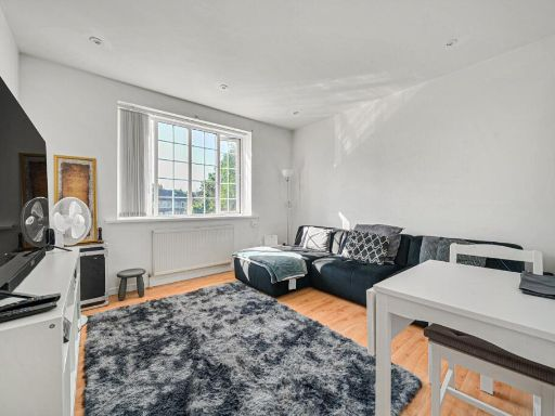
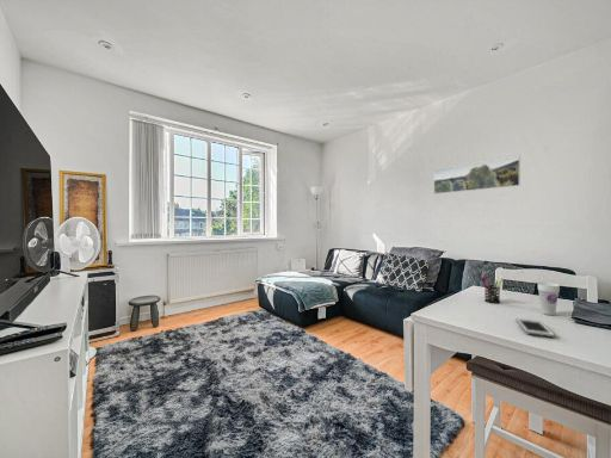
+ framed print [433,154,521,196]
+ cell phone [514,317,556,339]
+ pen holder [480,274,504,304]
+ cup [537,281,561,316]
